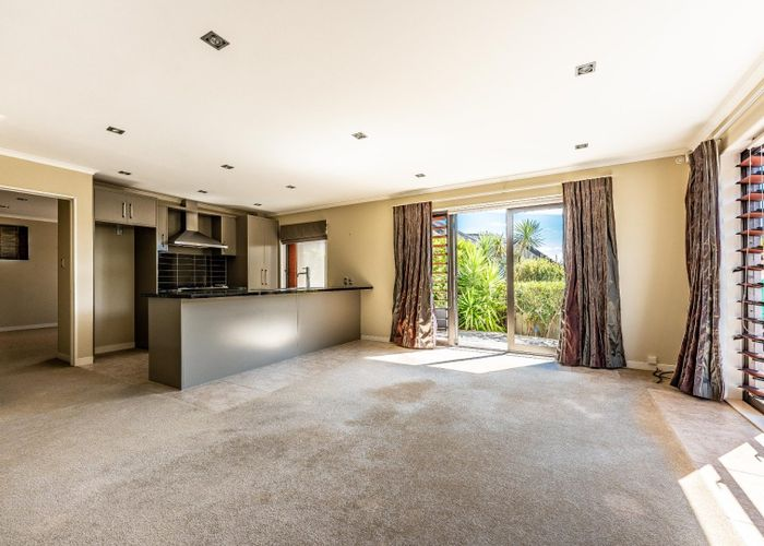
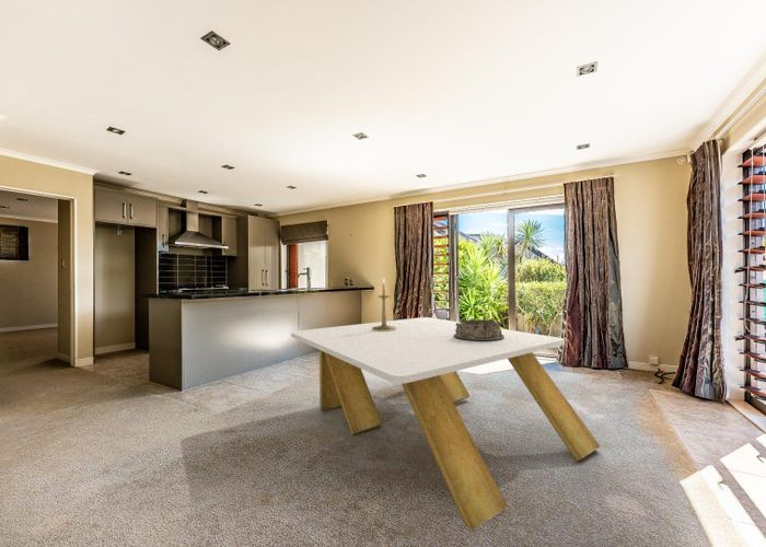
+ candlestick [372,277,396,331]
+ dining table [290,316,601,532]
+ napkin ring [454,317,504,341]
